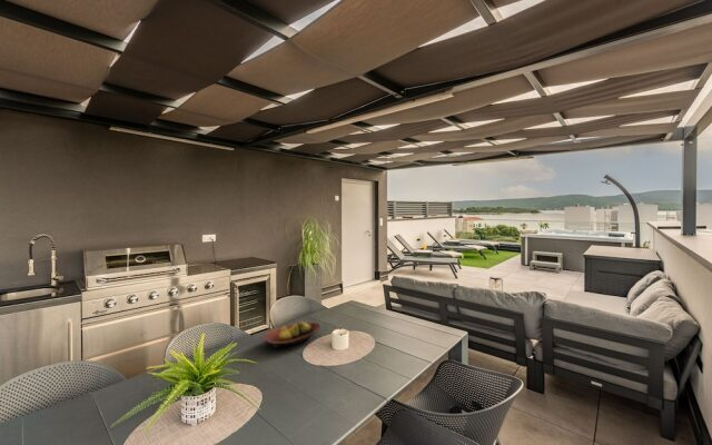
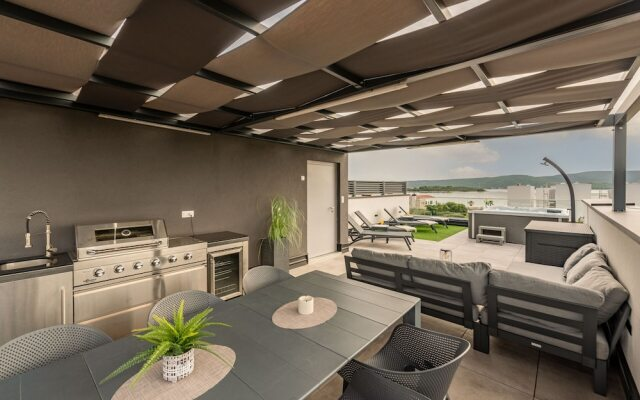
- fruit bowl [261,319,323,349]
